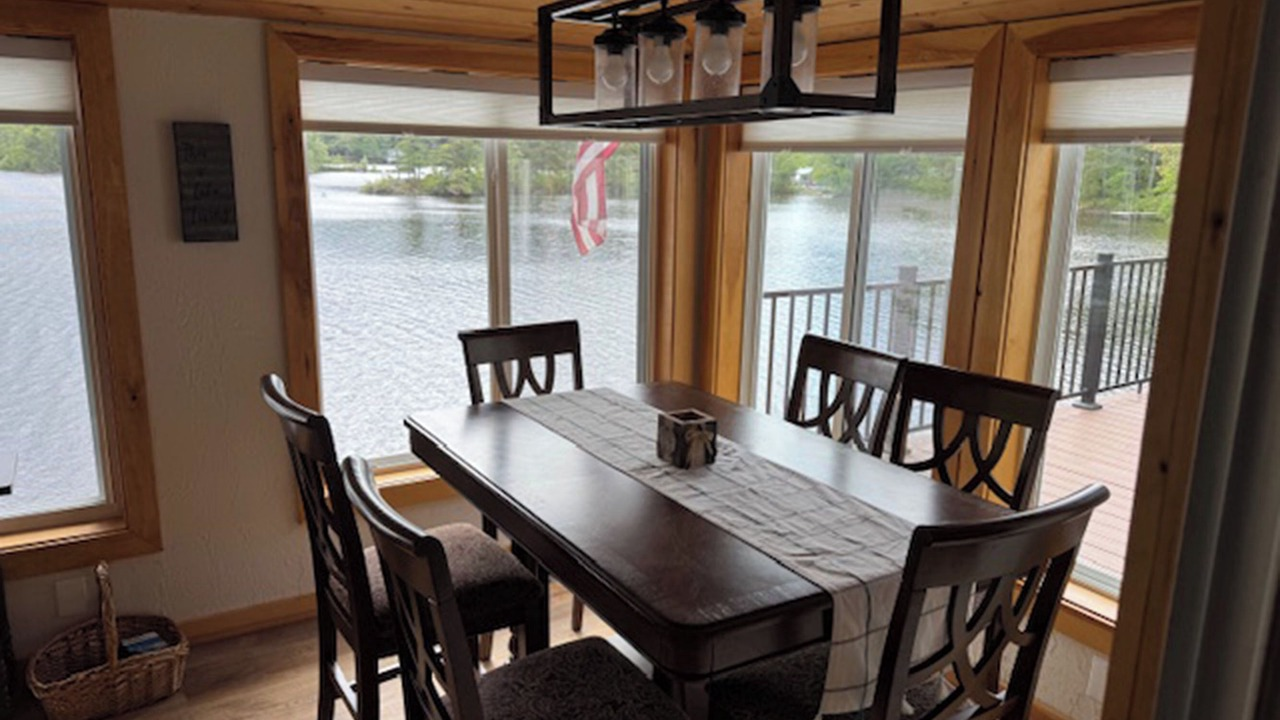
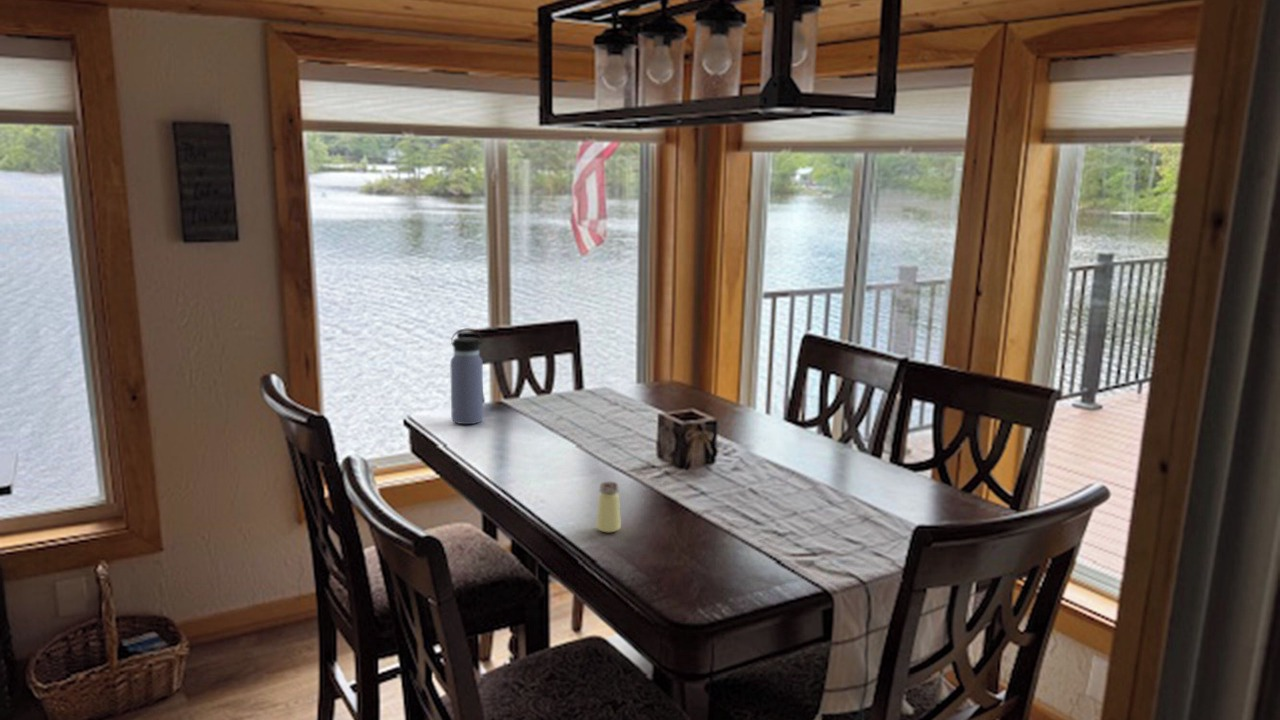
+ water bottle [449,328,484,425]
+ saltshaker [595,481,622,533]
